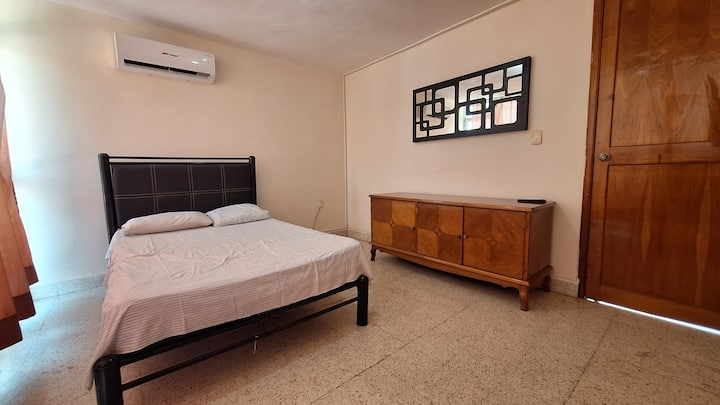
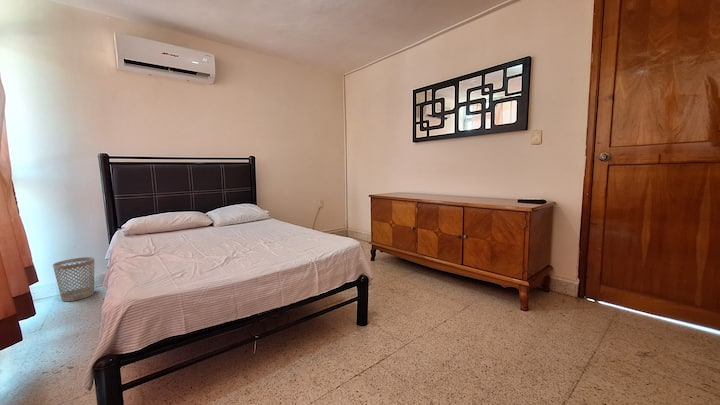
+ wastebasket [52,256,95,302]
